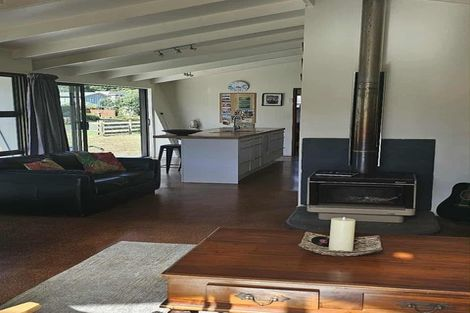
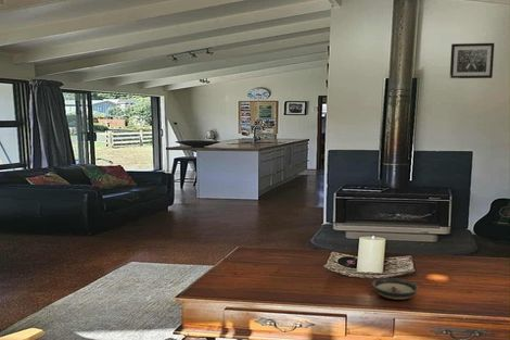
+ wall art [449,42,495,79]
+ saucer [371,277,420,301]
